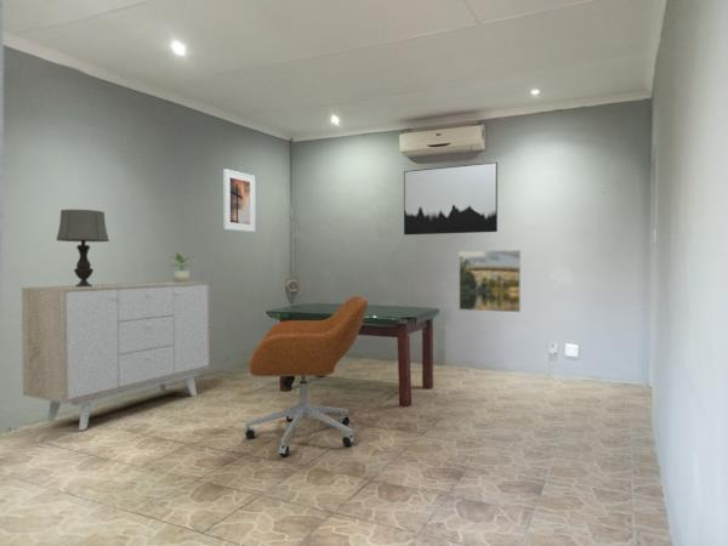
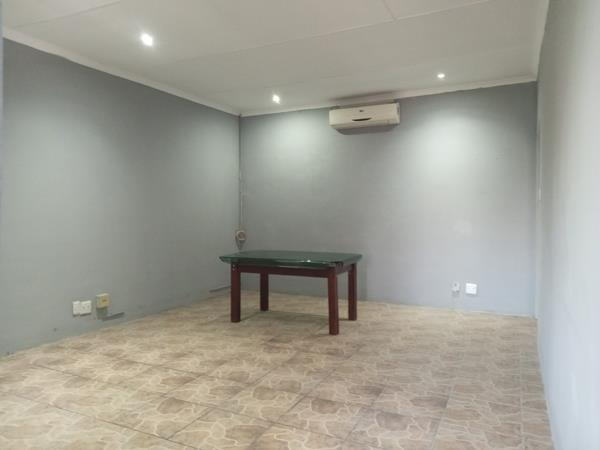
- wall art [403,161,499,235]
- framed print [222,167,256,233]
- office chair [244,295,369,457]
- potted plant [167,251,195,283]
- sideboard [21,280,211,431]
- table lamp [55,209,110,288]
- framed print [457,249,522,313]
